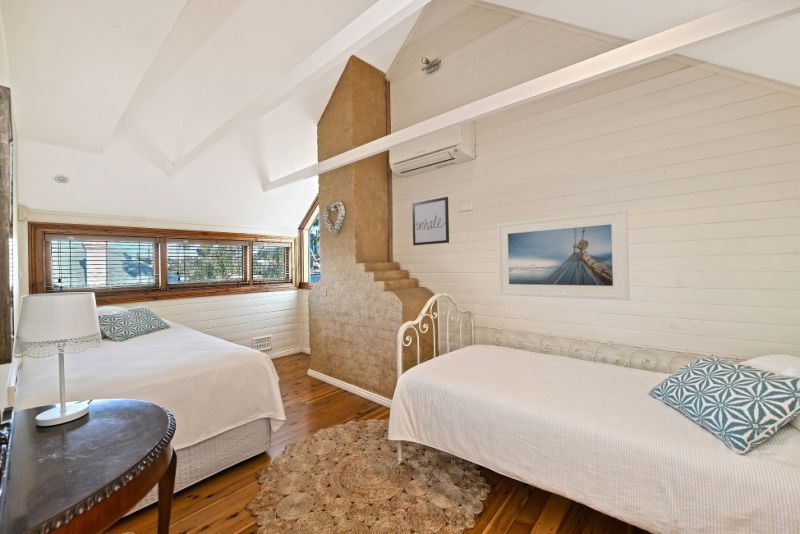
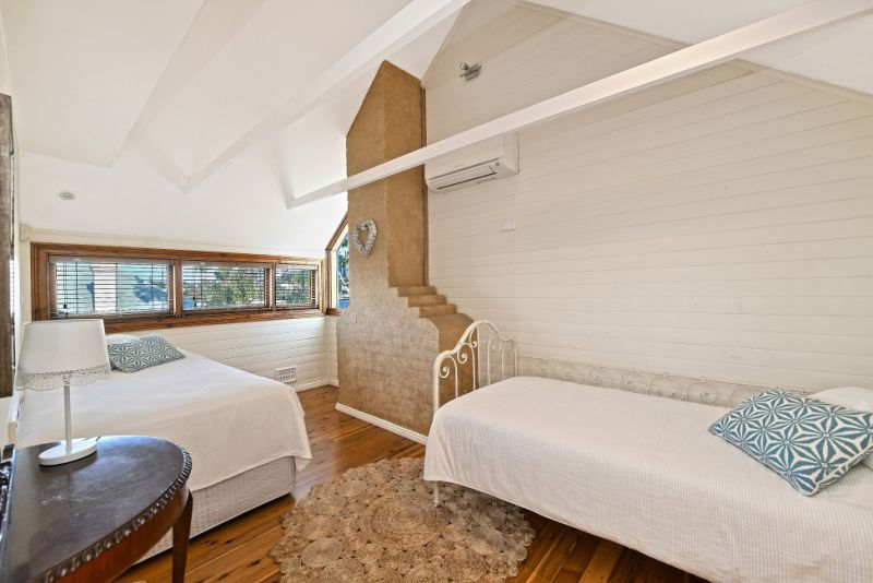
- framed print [496,208,631,301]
- wall art [411,196,450,246]
